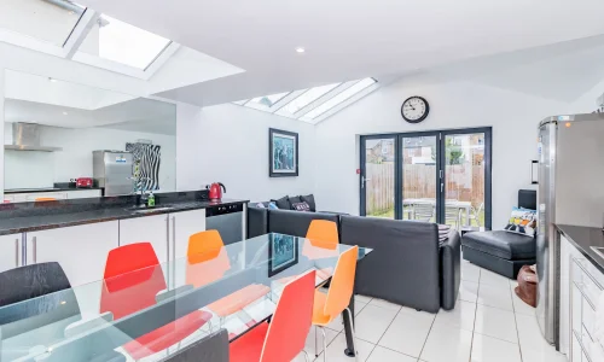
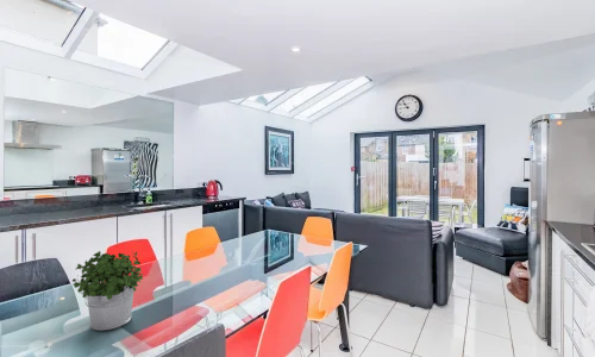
+ potted plant [71,250,144,331]
